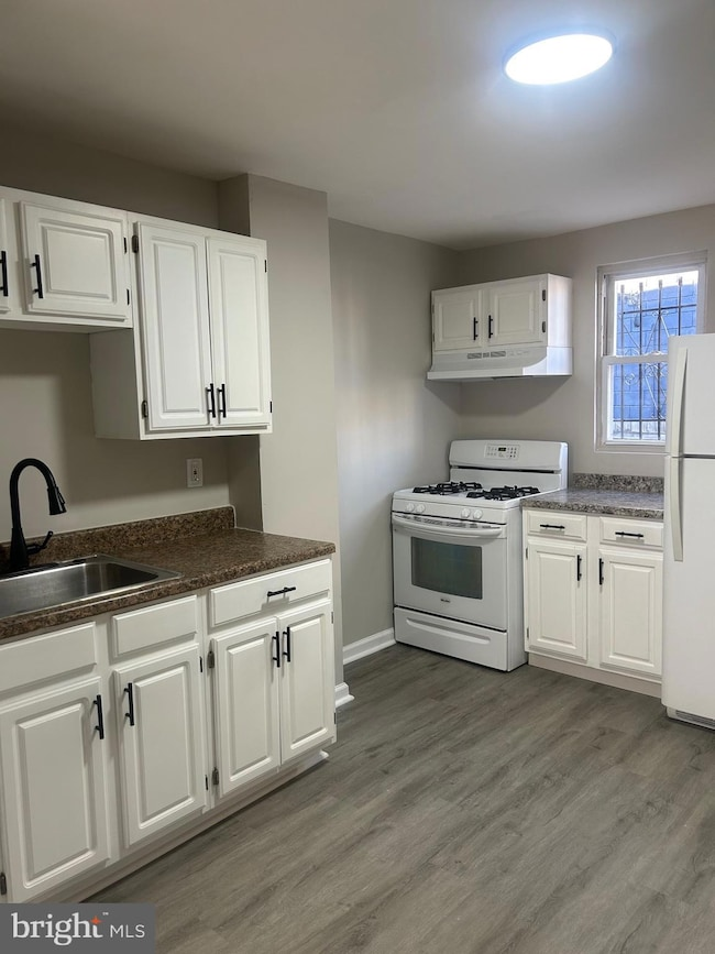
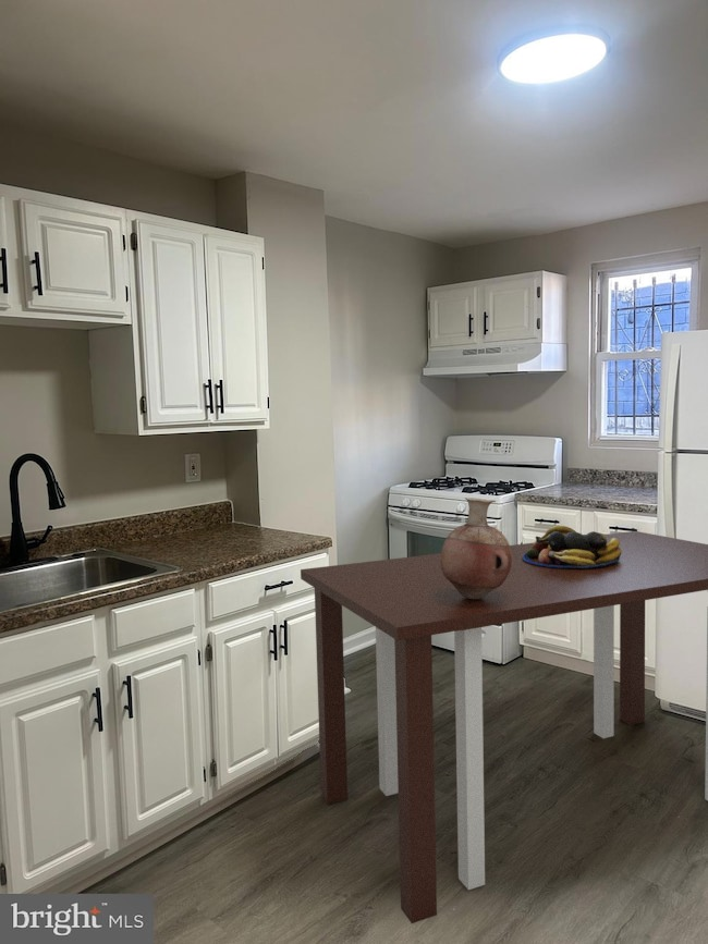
+ dining table [300,530,708,924]
+ fruit bowl [522,525,622,568]
+ vase [440,496,512,599]
